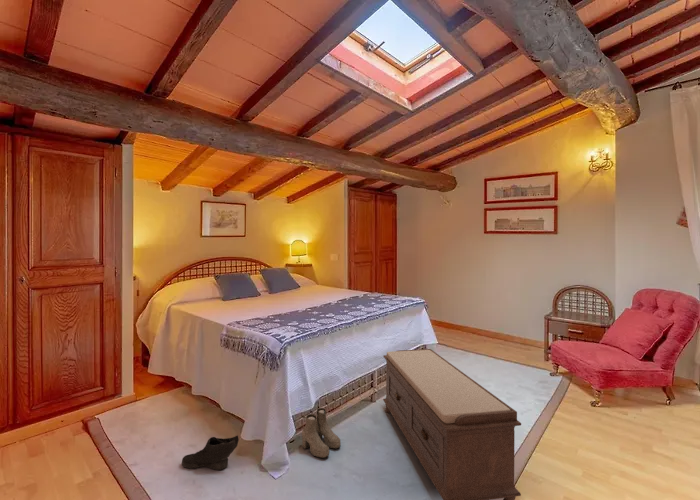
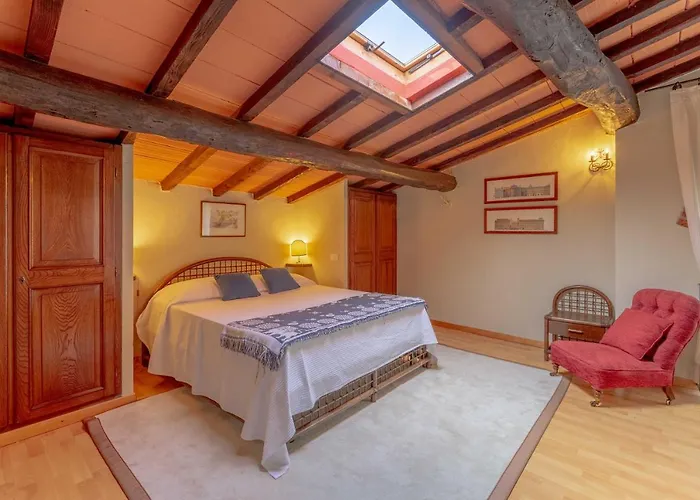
- bench [382,348,522,500]
- boots [301,407,342,459]
- sneaker [181,434,240,471]
